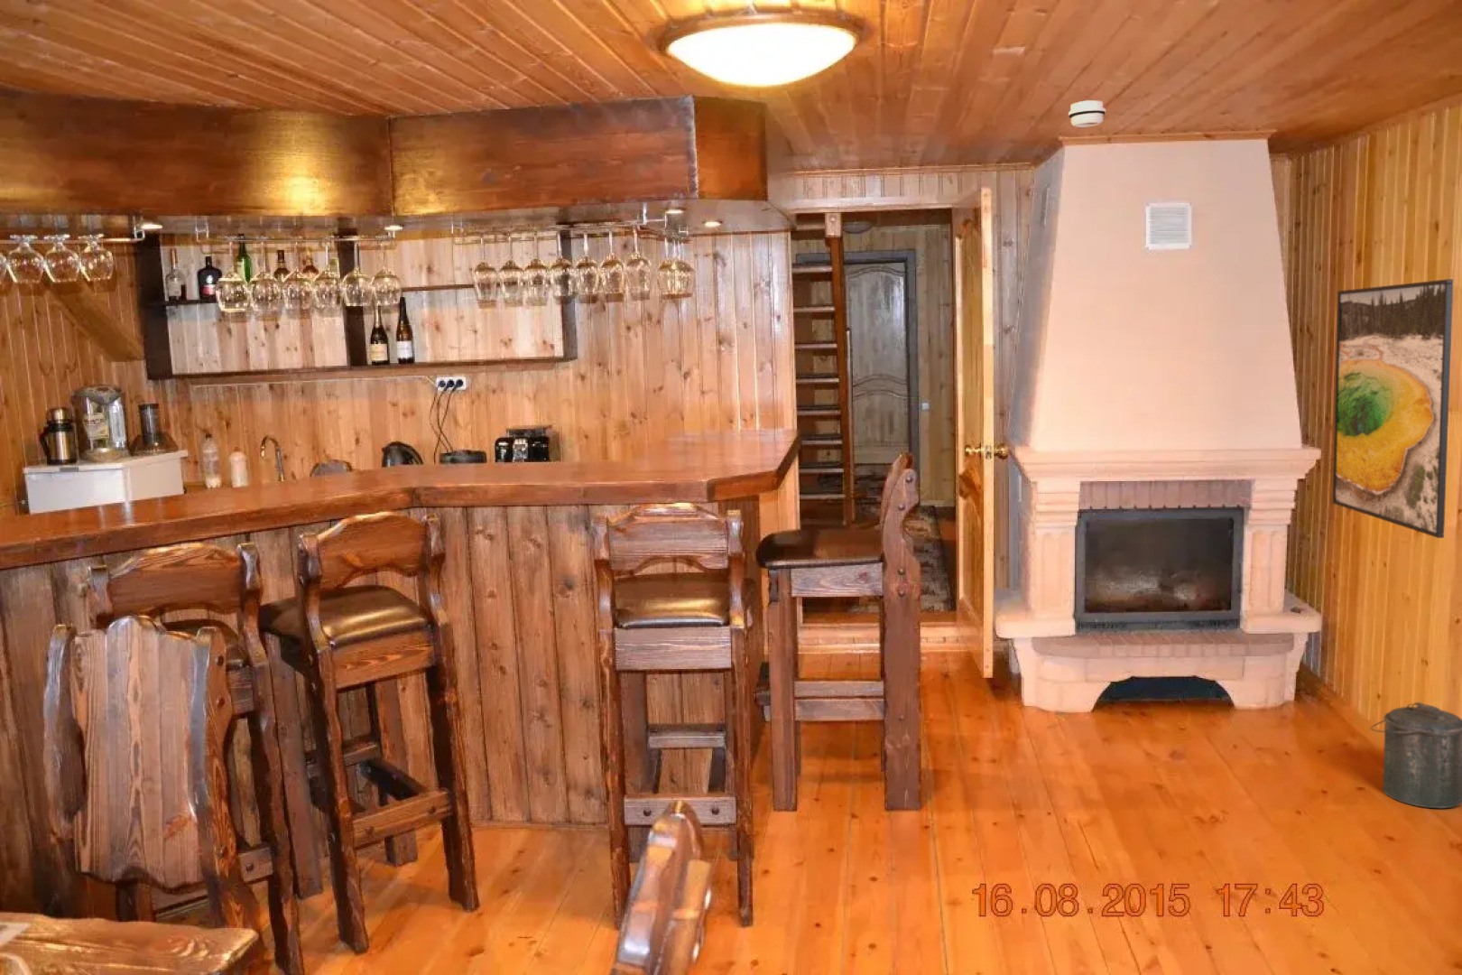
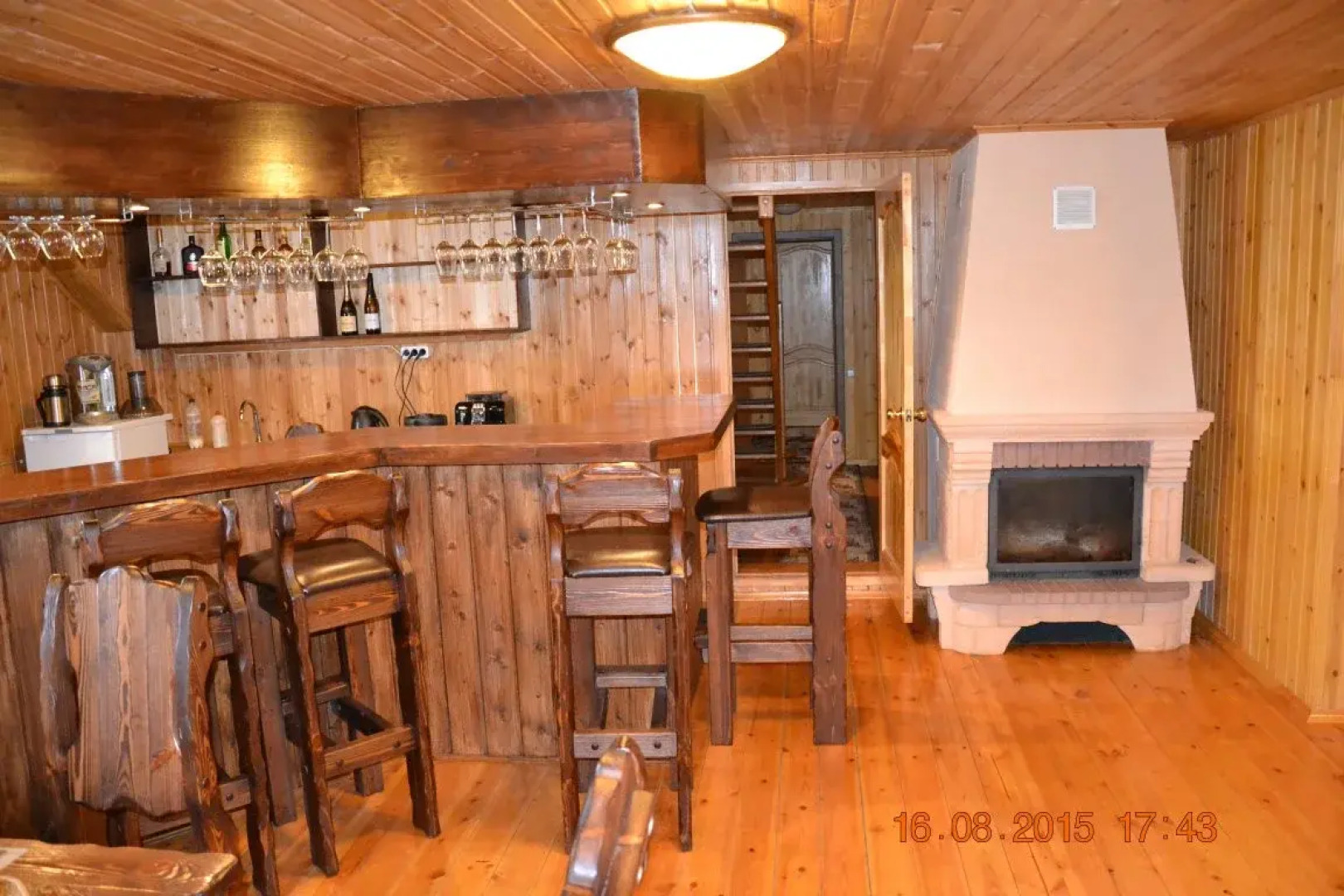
- canister [1370,702,1462,809]
- smoke detector [1067,99,1106,128]
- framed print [1333,279,1454,539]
